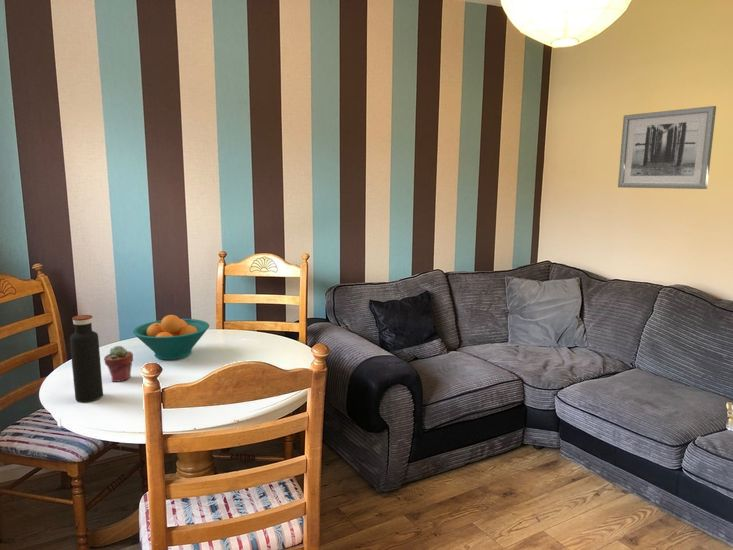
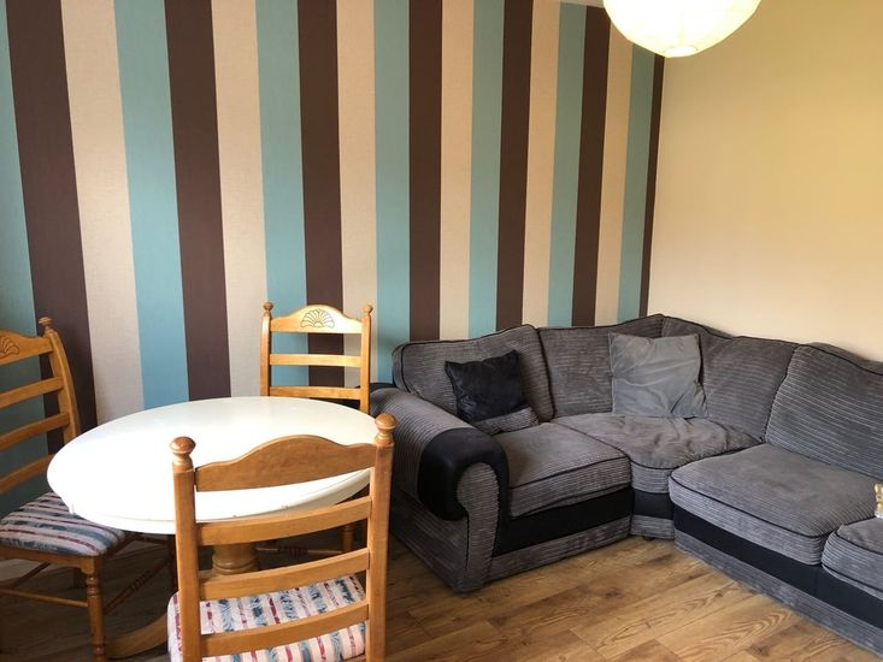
- wall art [617,105,717,190]
- fruit bowl [132,314,210,361]
- water bottle [69,314,104,403]
- potted succulent [103,345,134,383]
